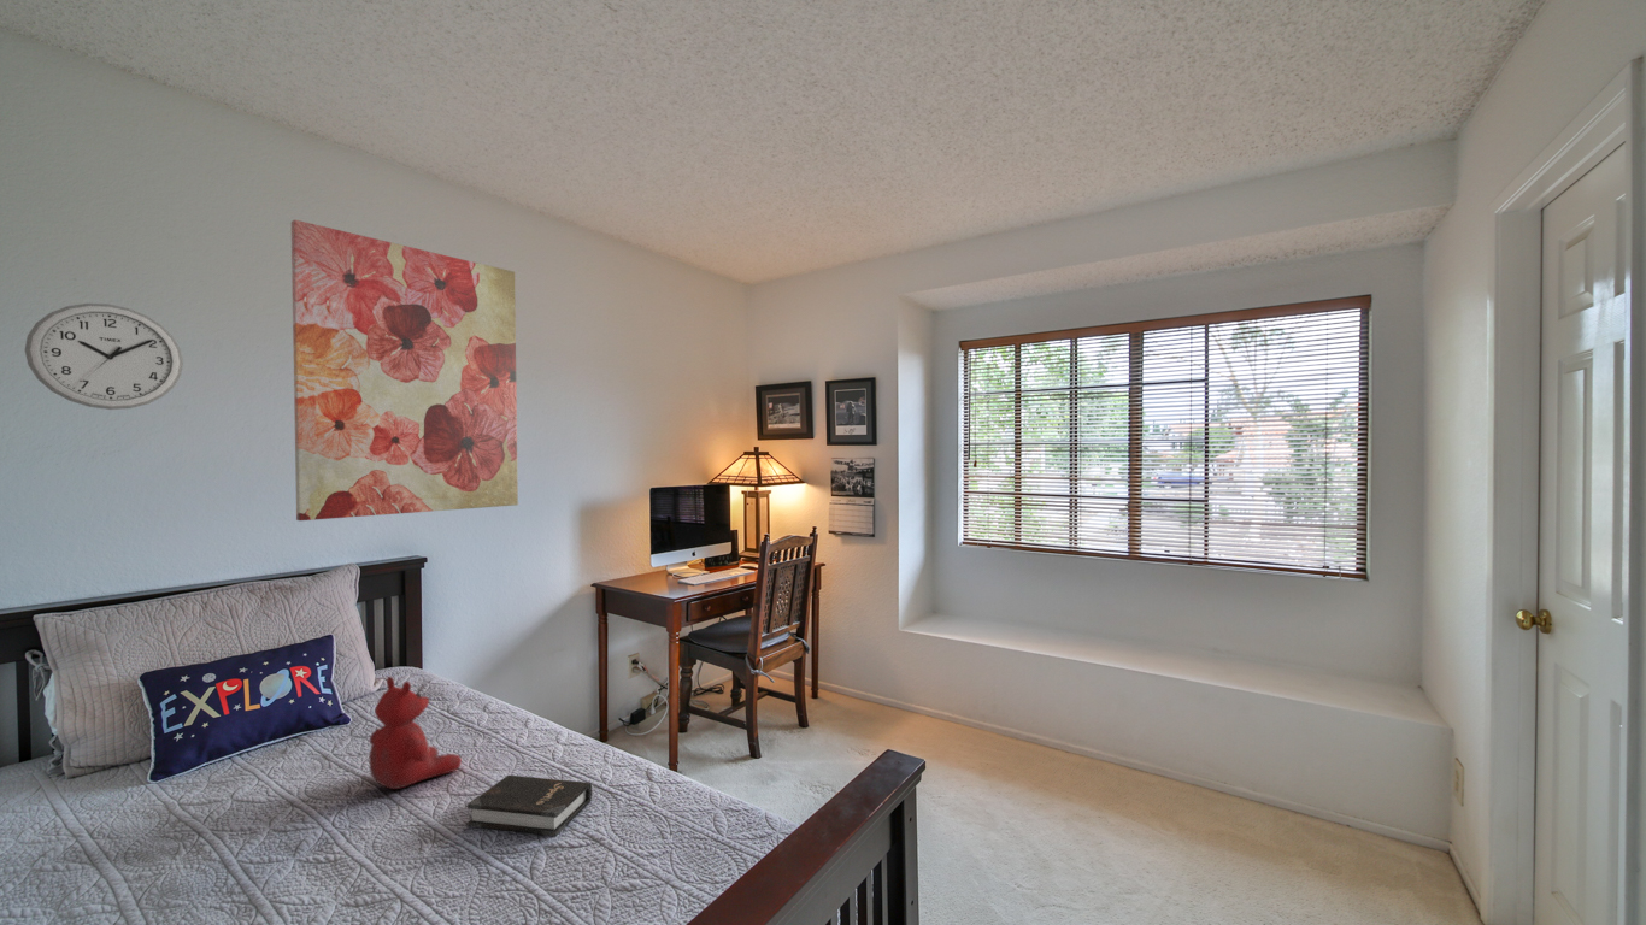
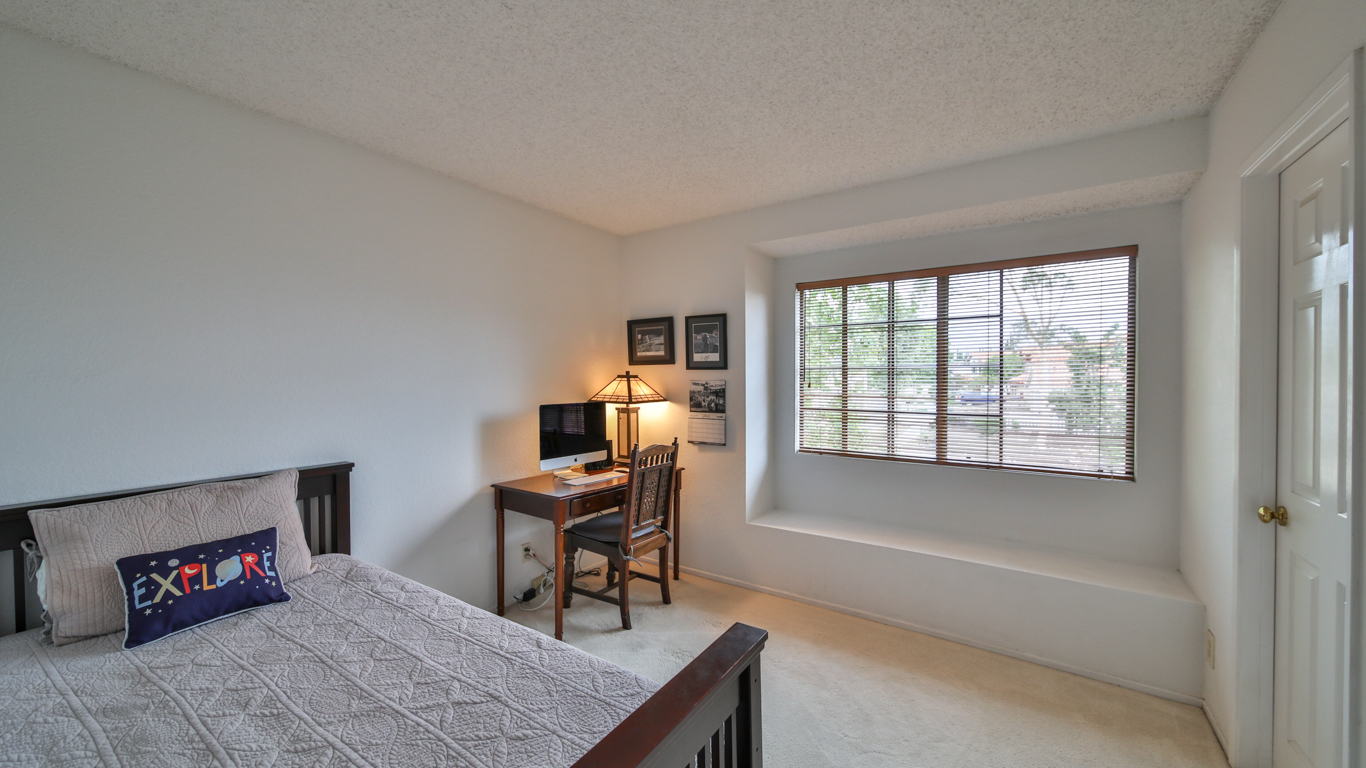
- wall clock [24,302,184,411]
- wall art [290,218,519,522]
- stuffed bear [368,676,463,790]
- hardback book [466,774,593,837]
